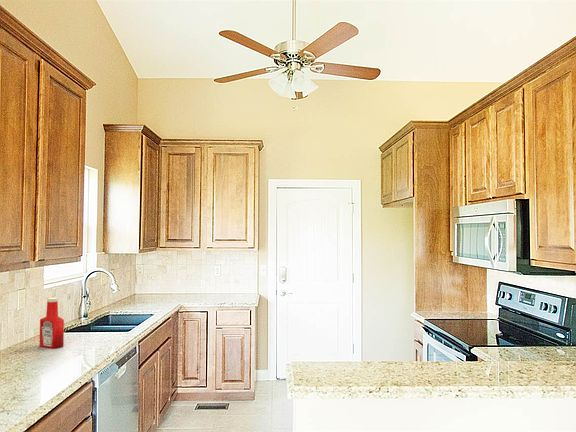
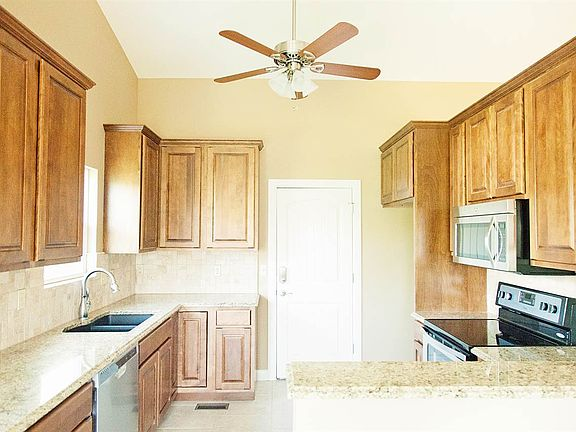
- soap bottle [39,297,65,349]
